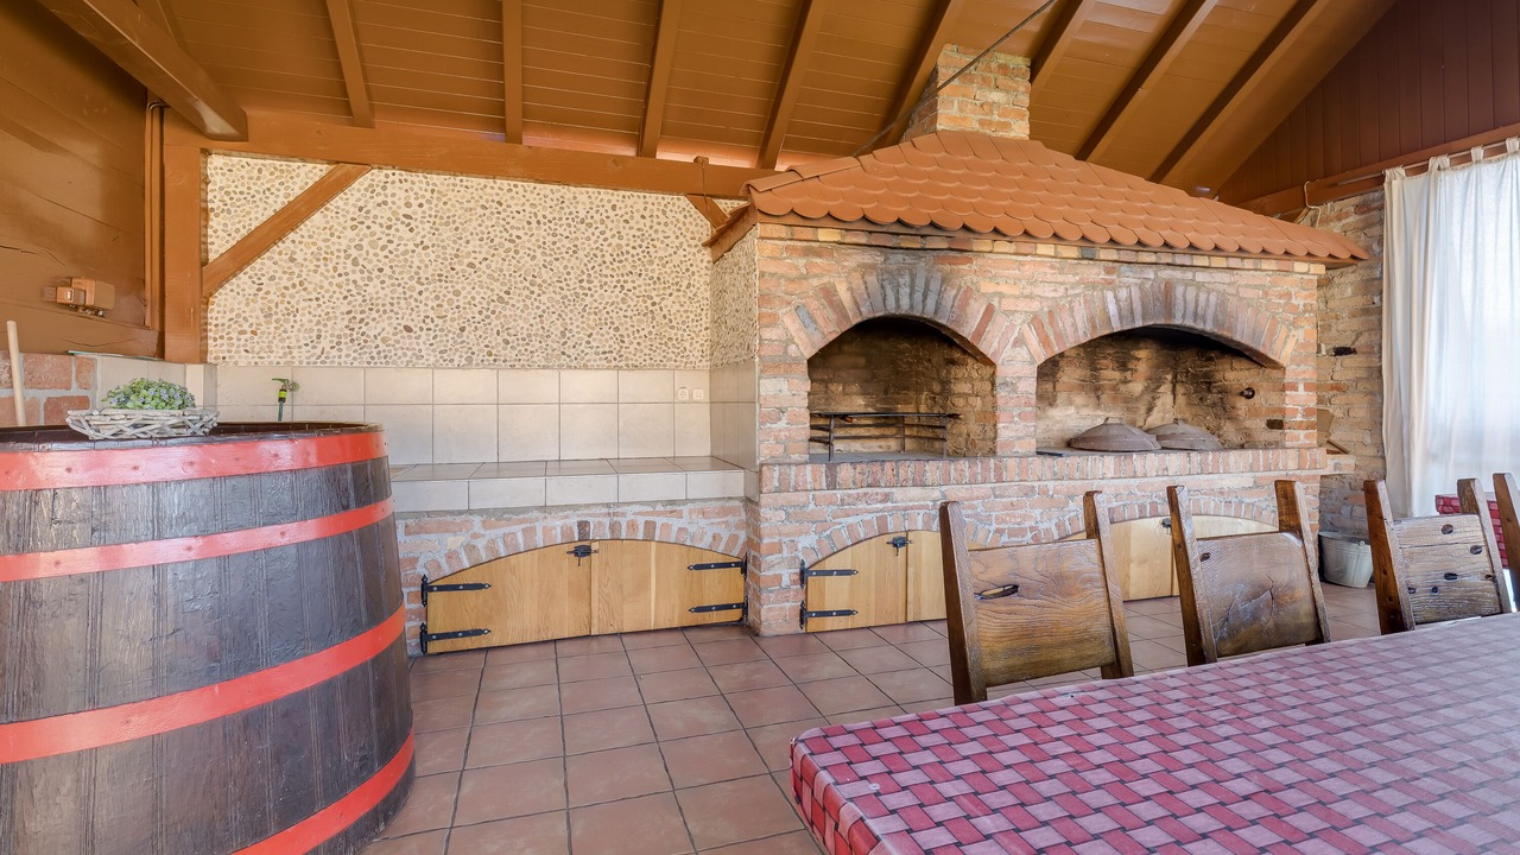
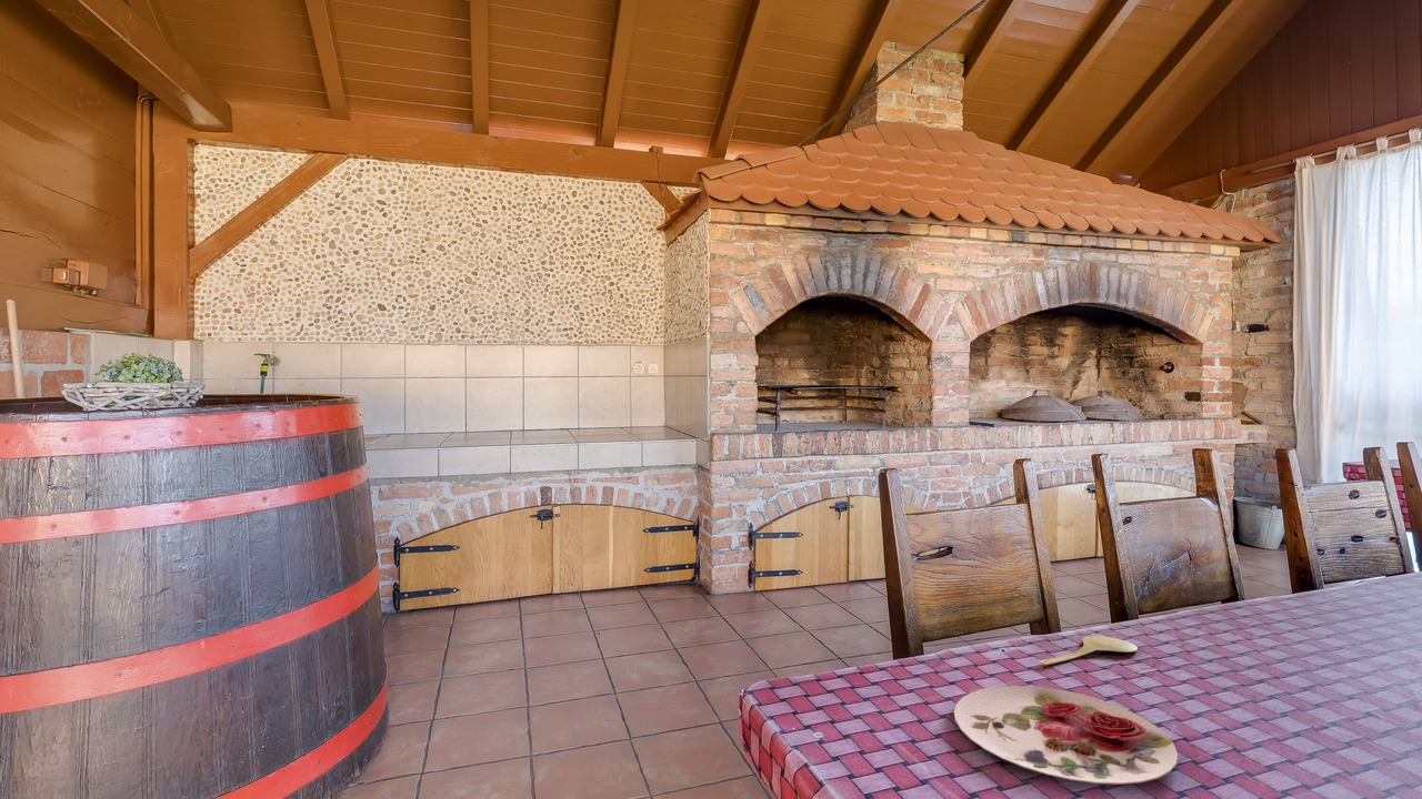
+ spoon [1038,635,1139,666]
+ plate [953,685,1179,786]
